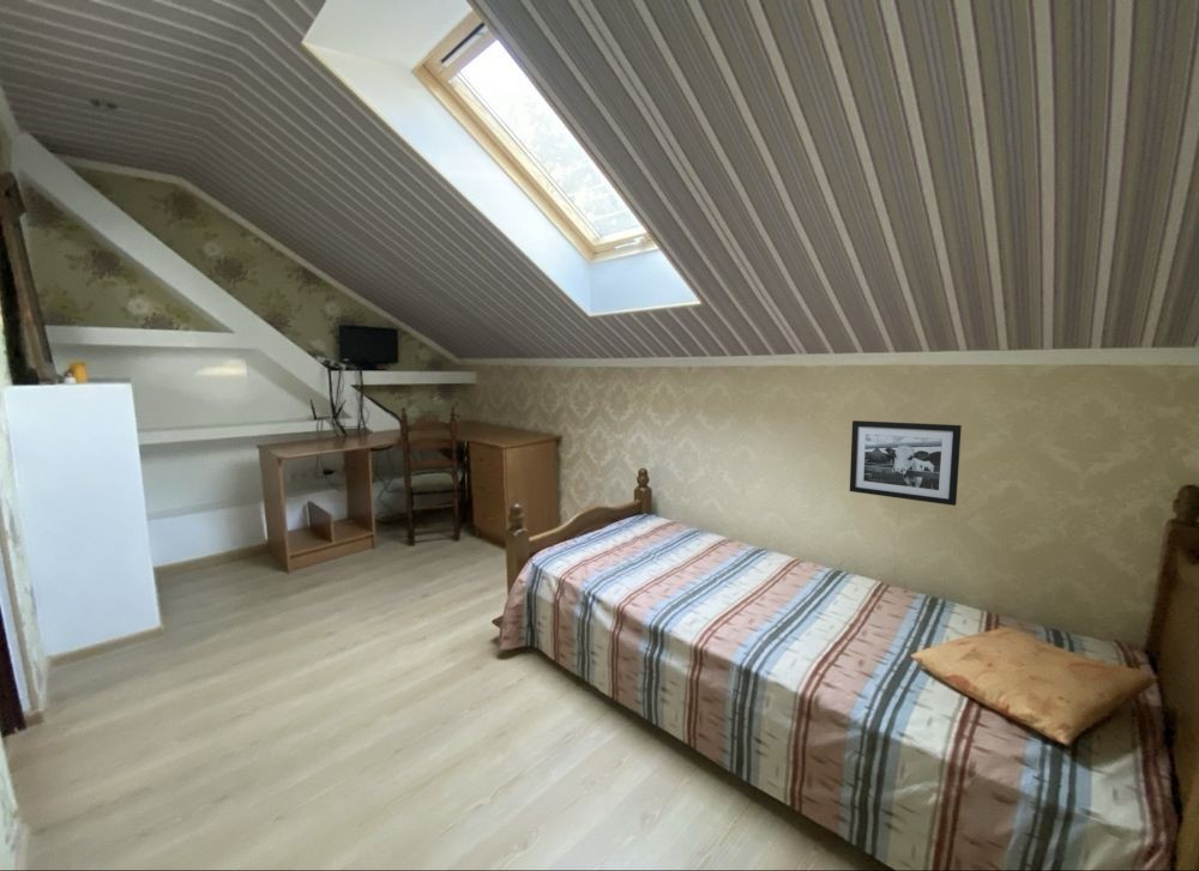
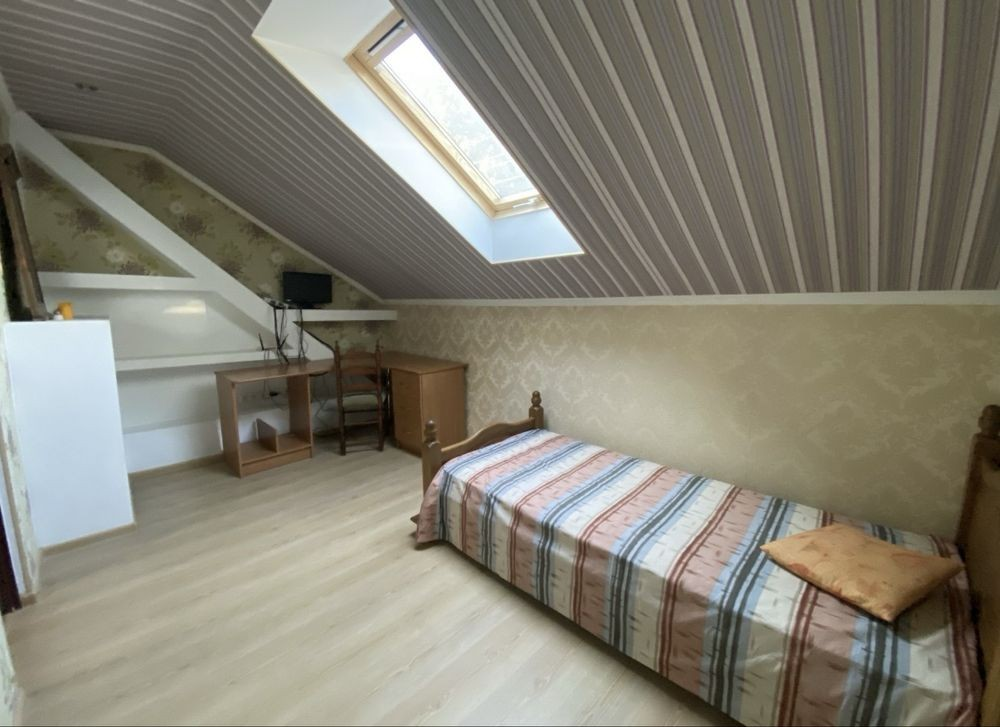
- picture frame [849,419,963,507]
